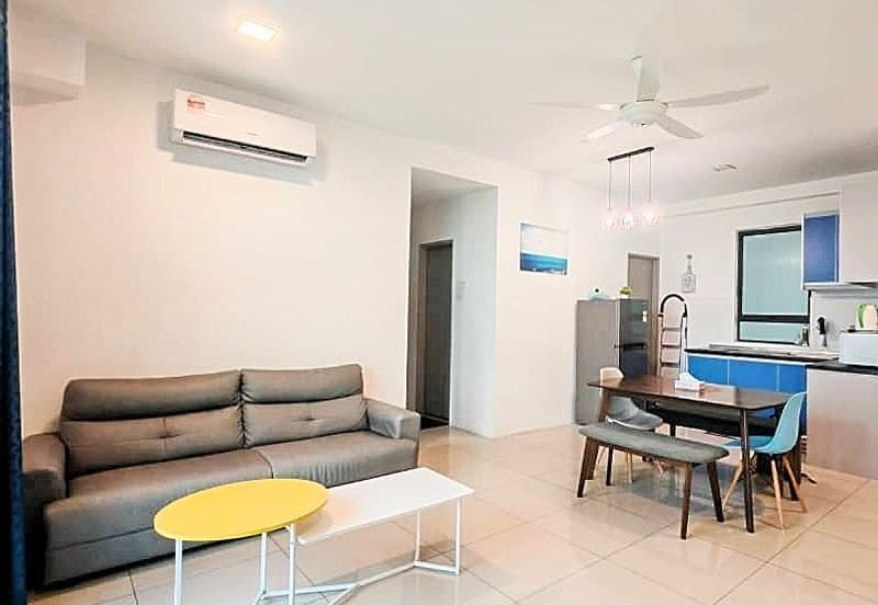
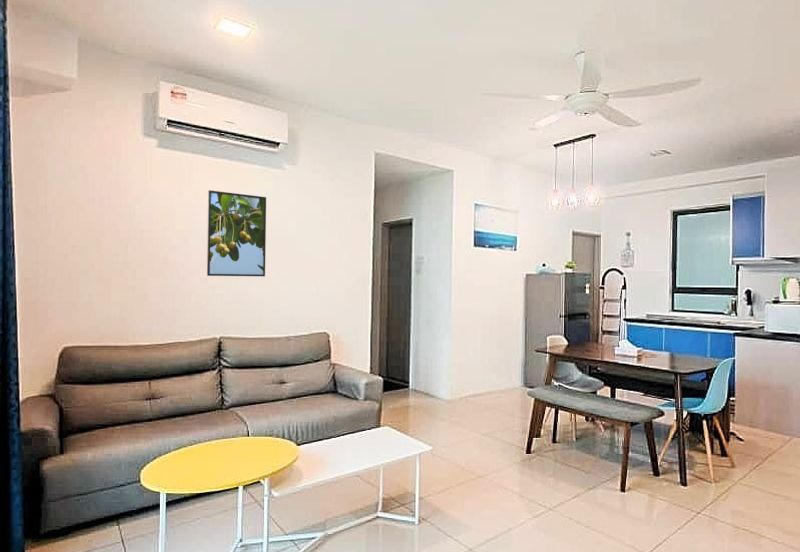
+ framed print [206,189,267,277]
